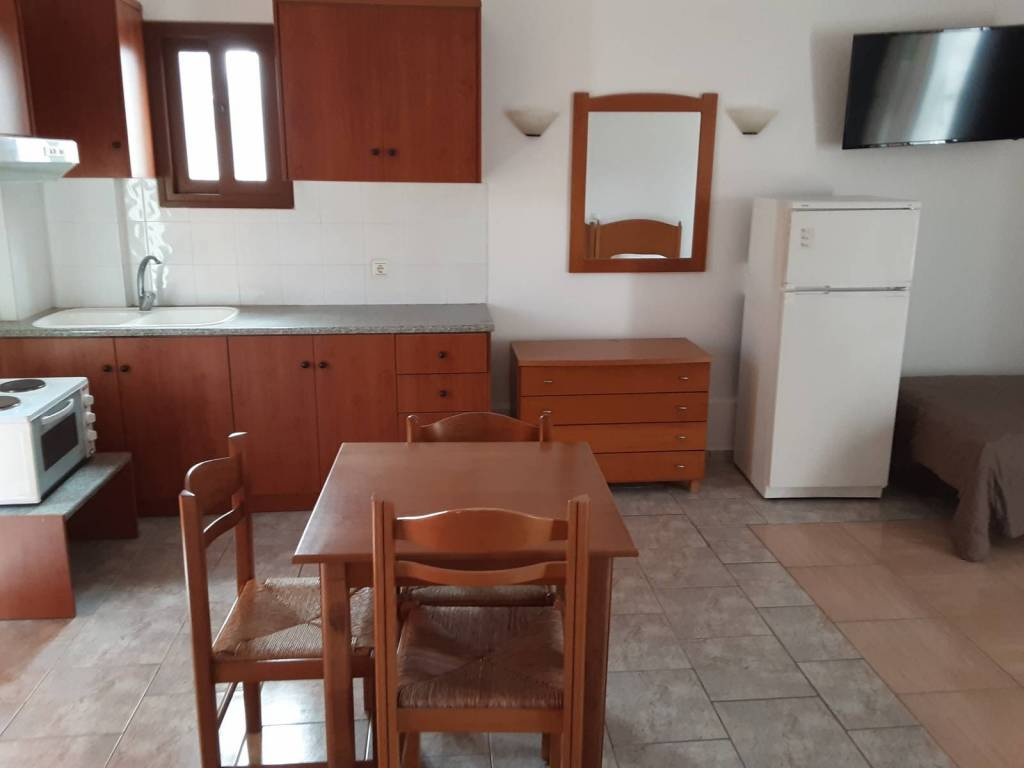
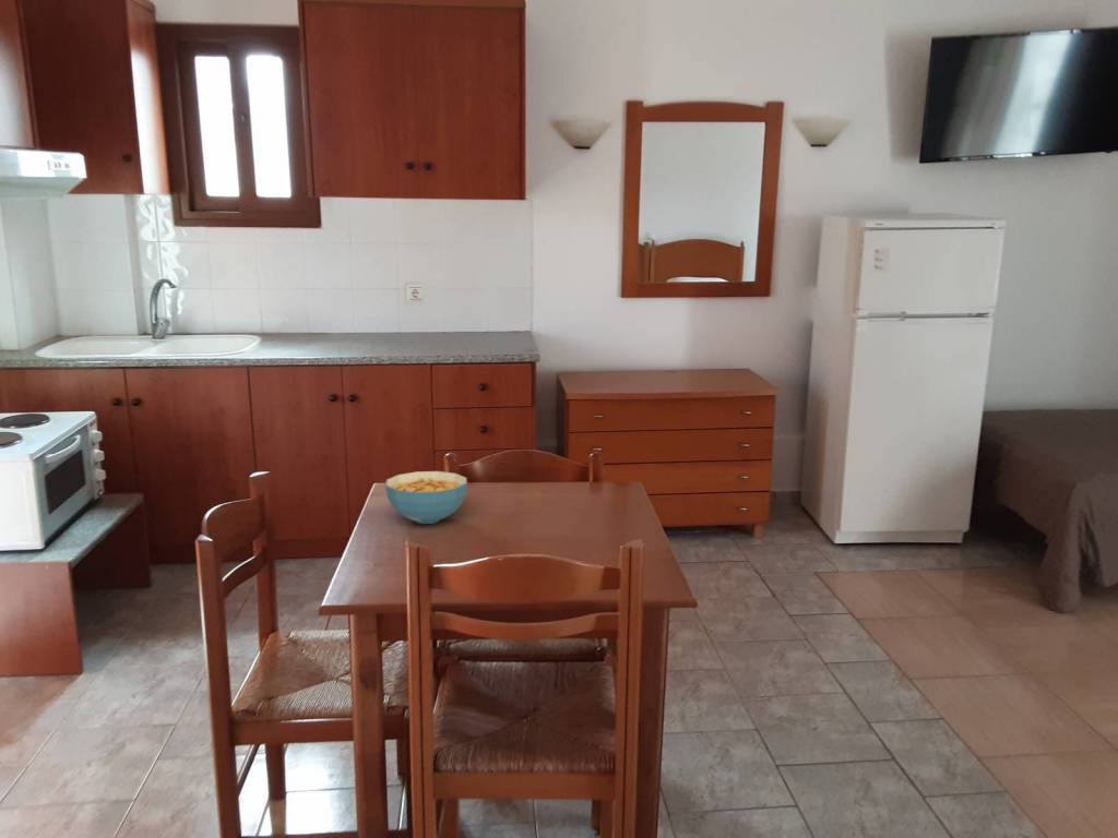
+ cereal bowl [384,470,468,525]
